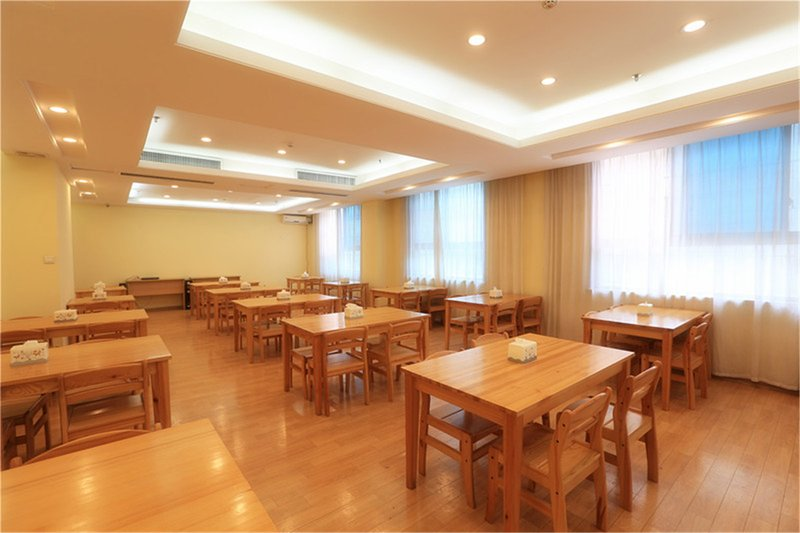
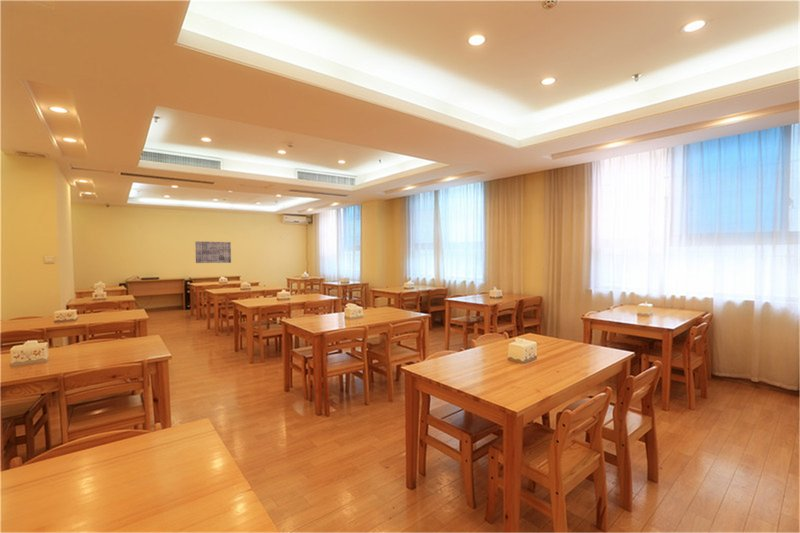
+ wall art [194,240,232,264]
